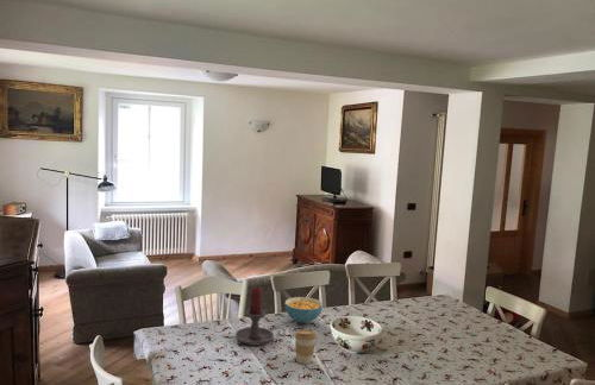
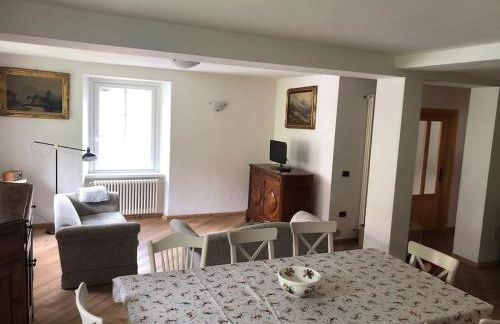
- cereal bowl [284,296,324,324]
- candle holder [234,286,286,347]
- coffee cup [294,328,318,365]
